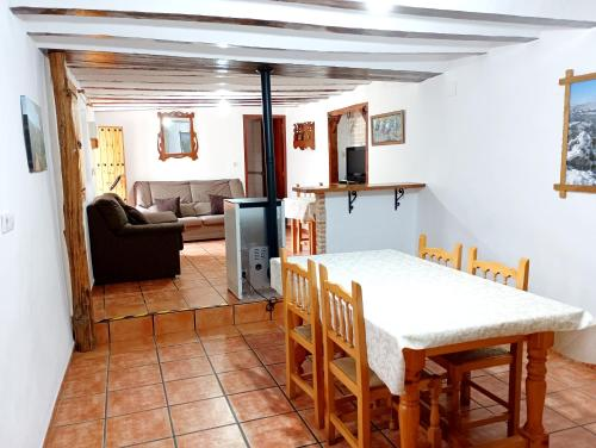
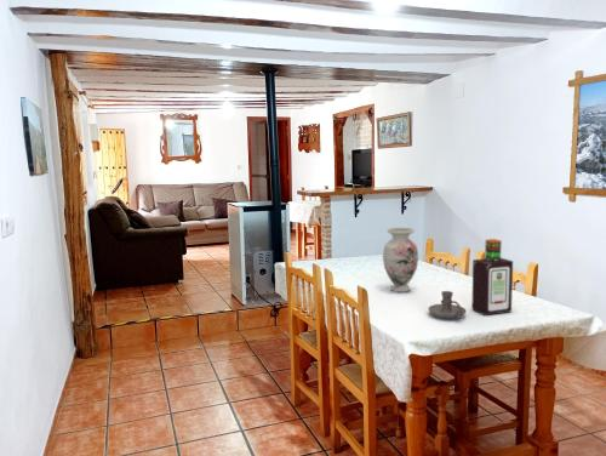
+ vase [382,227,419,293]
+ candle holder [428,290,467,319]
+ bottle [470,238,514,317]
